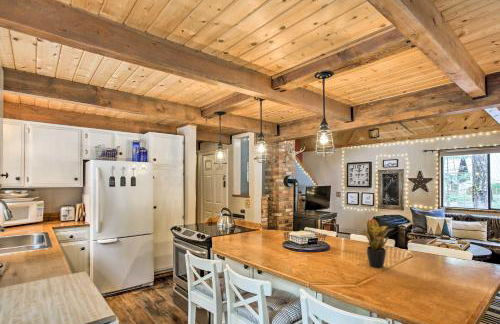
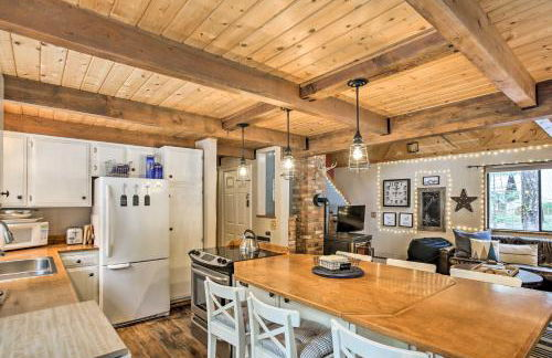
- potted plant [358,217,394,269]
